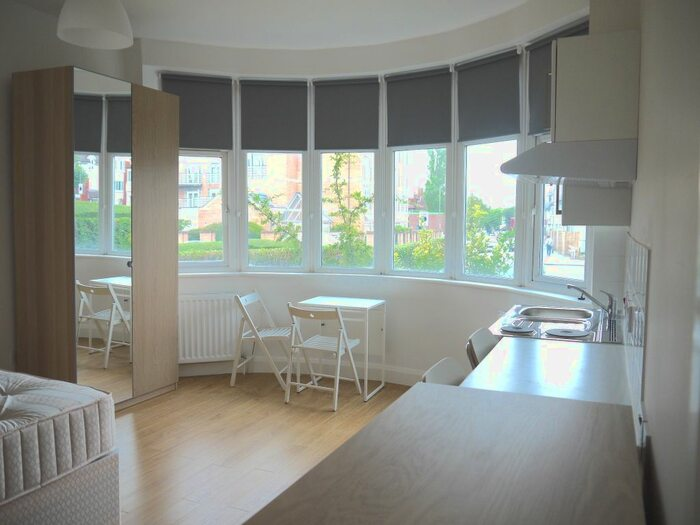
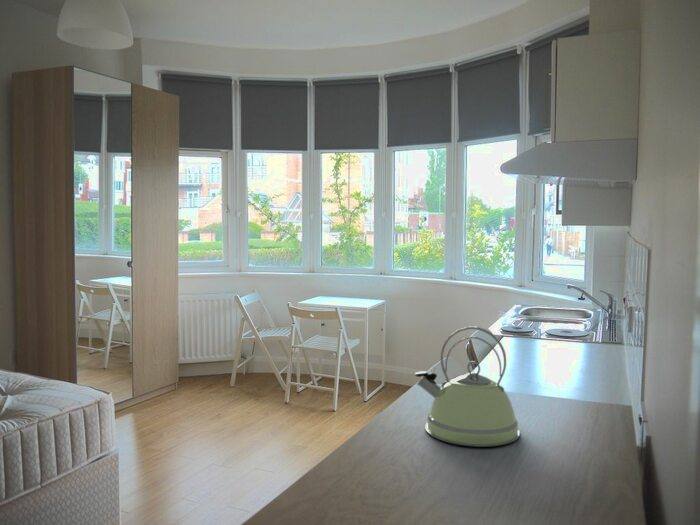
+ kettle [414,325,521,448]
